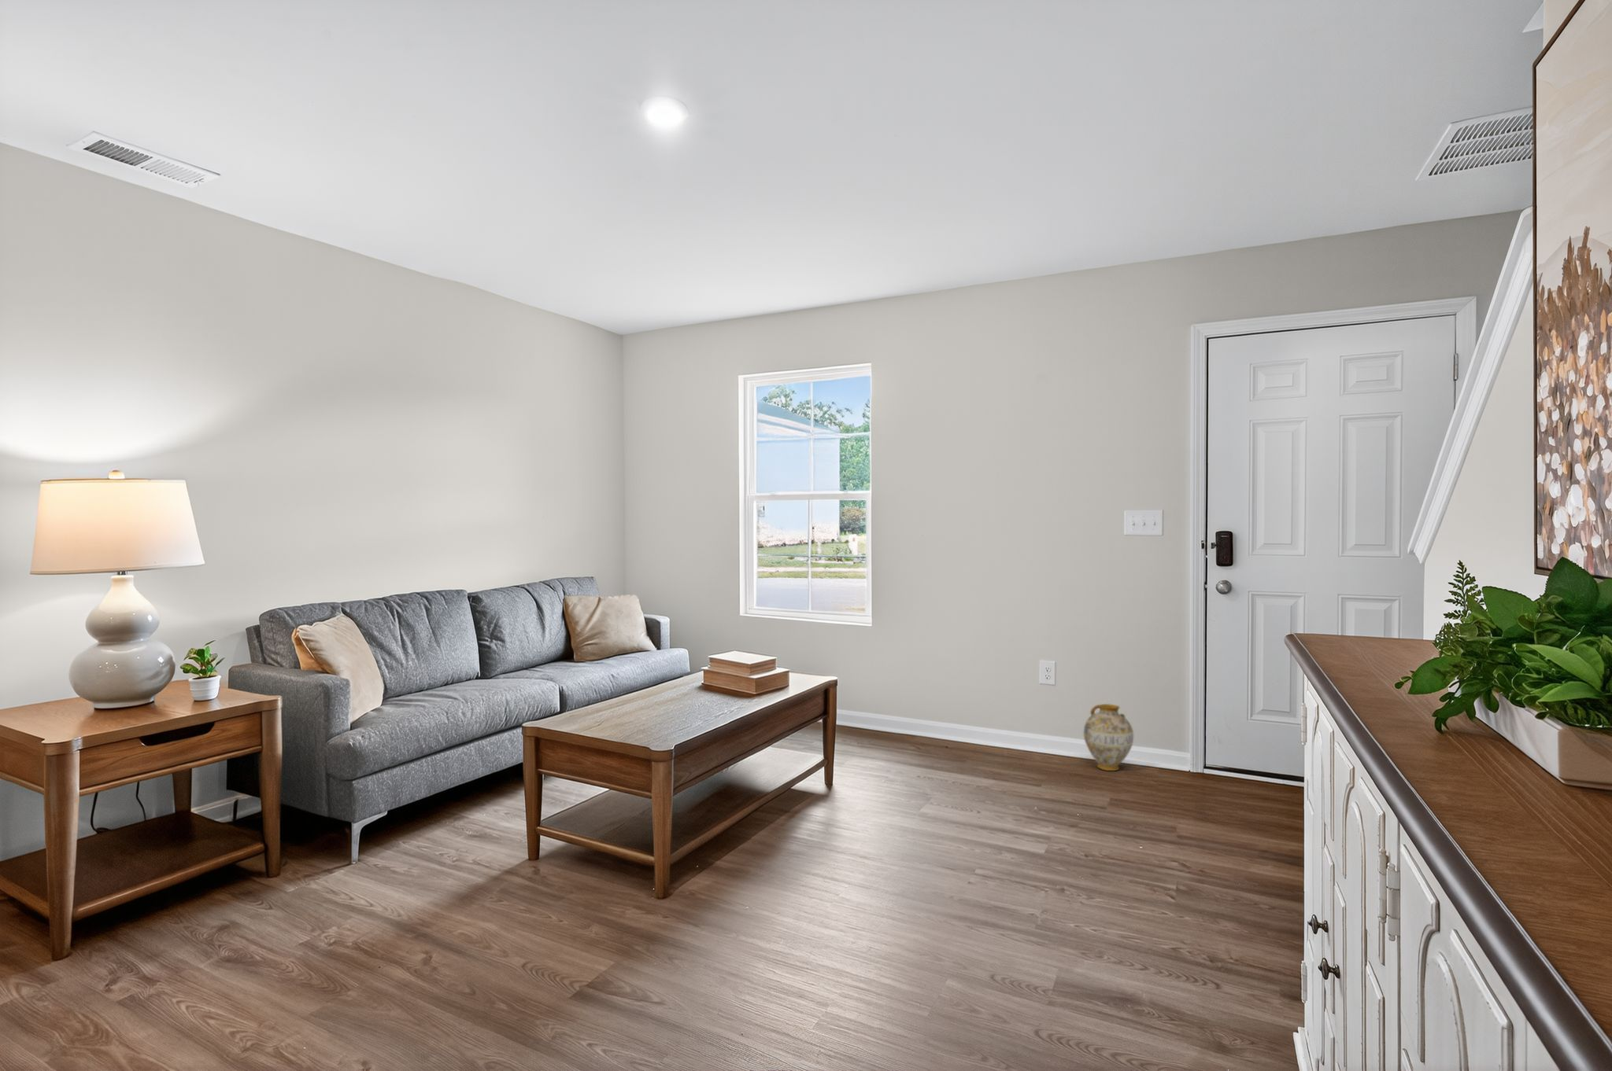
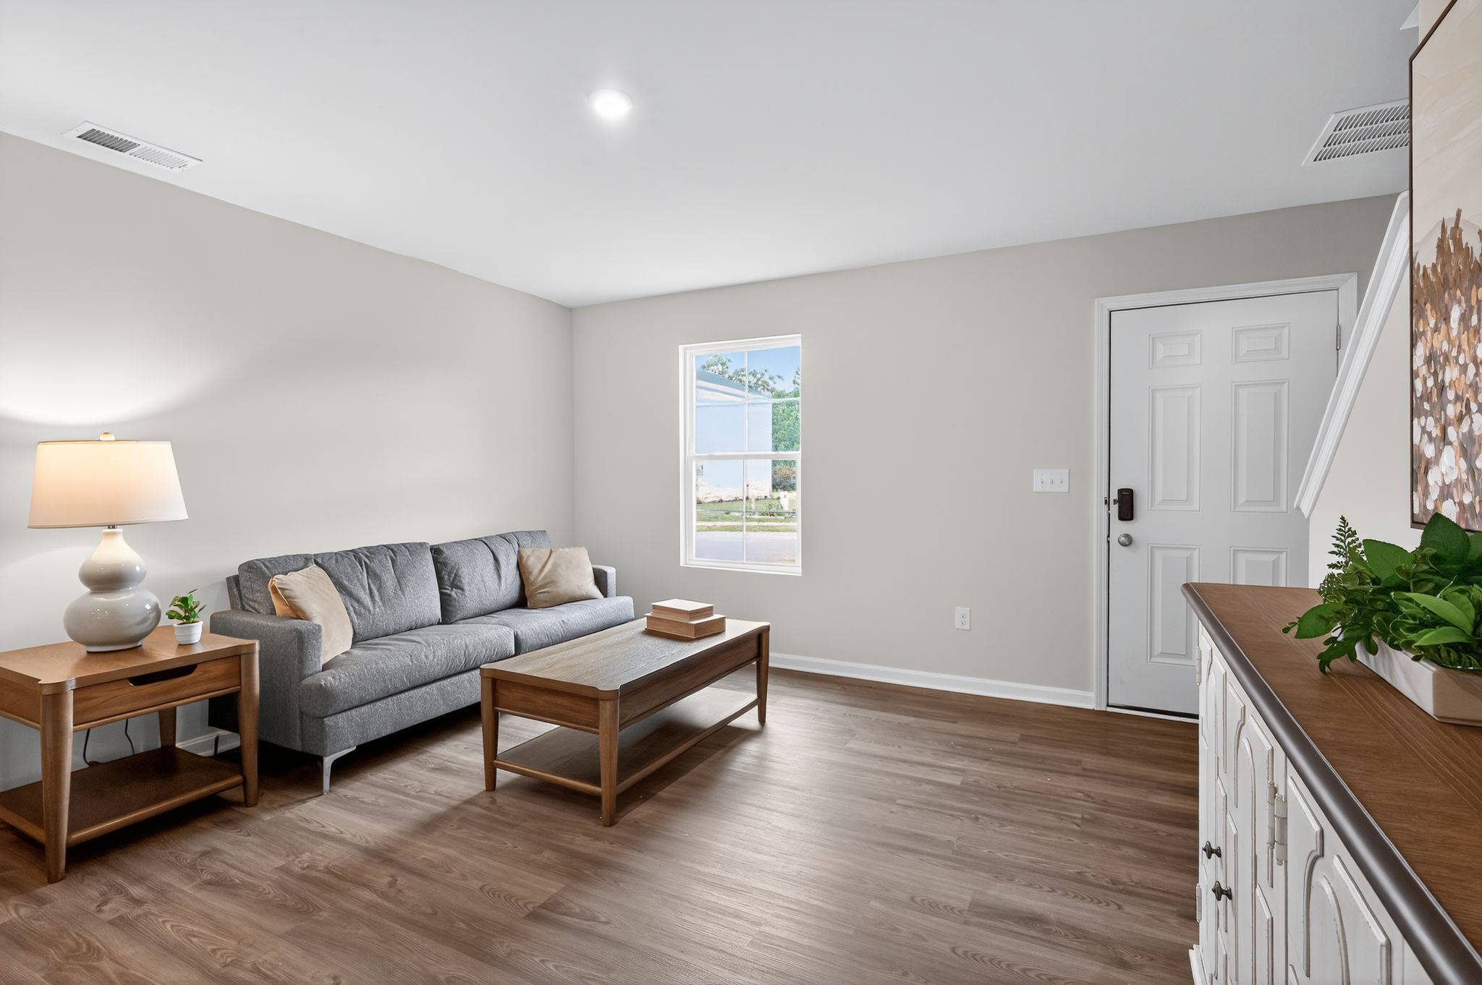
- ceramic jug [1083,703,1134,771]
